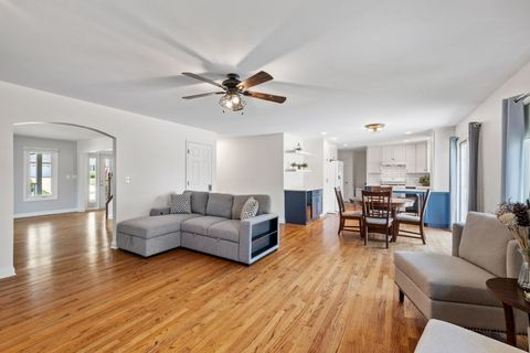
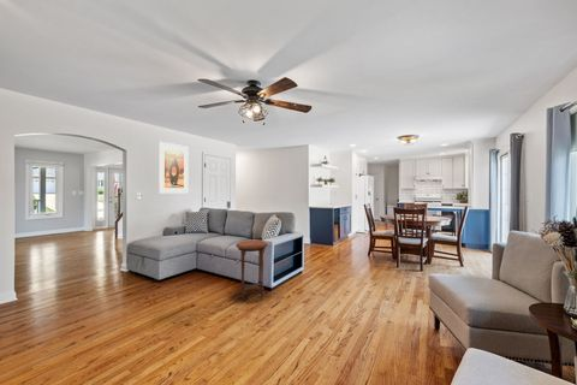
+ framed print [157,141,190,195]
+ side table [234,239,269,302]
